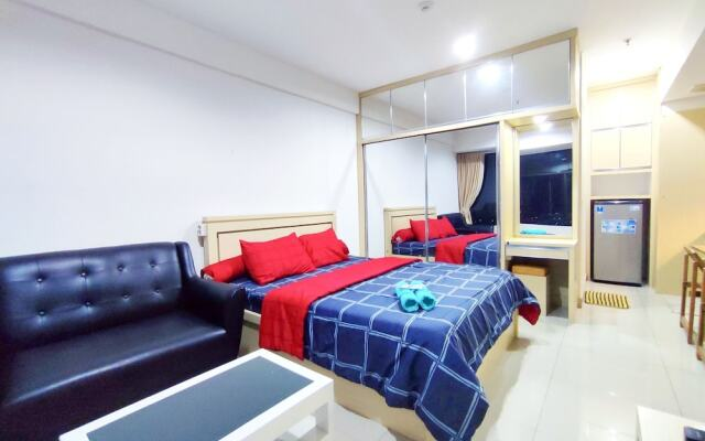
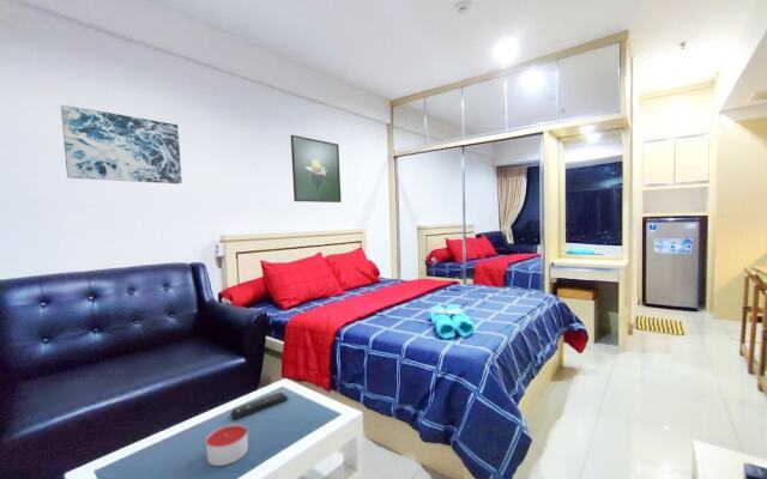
+ remote control [229,390,289,420]
+ candle [205,423,249,467]
+ wall art [60,103,183,184]
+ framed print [290,134,343,204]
